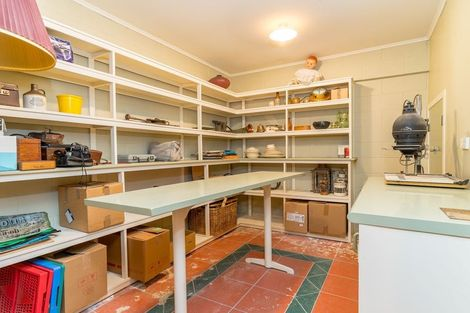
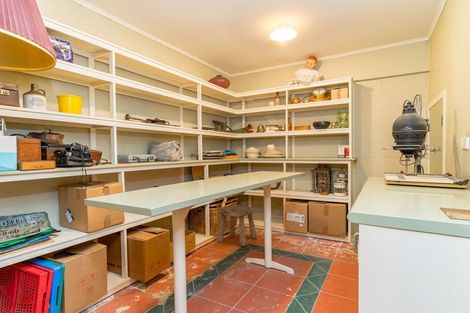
+ stool [216,204,258,247]
